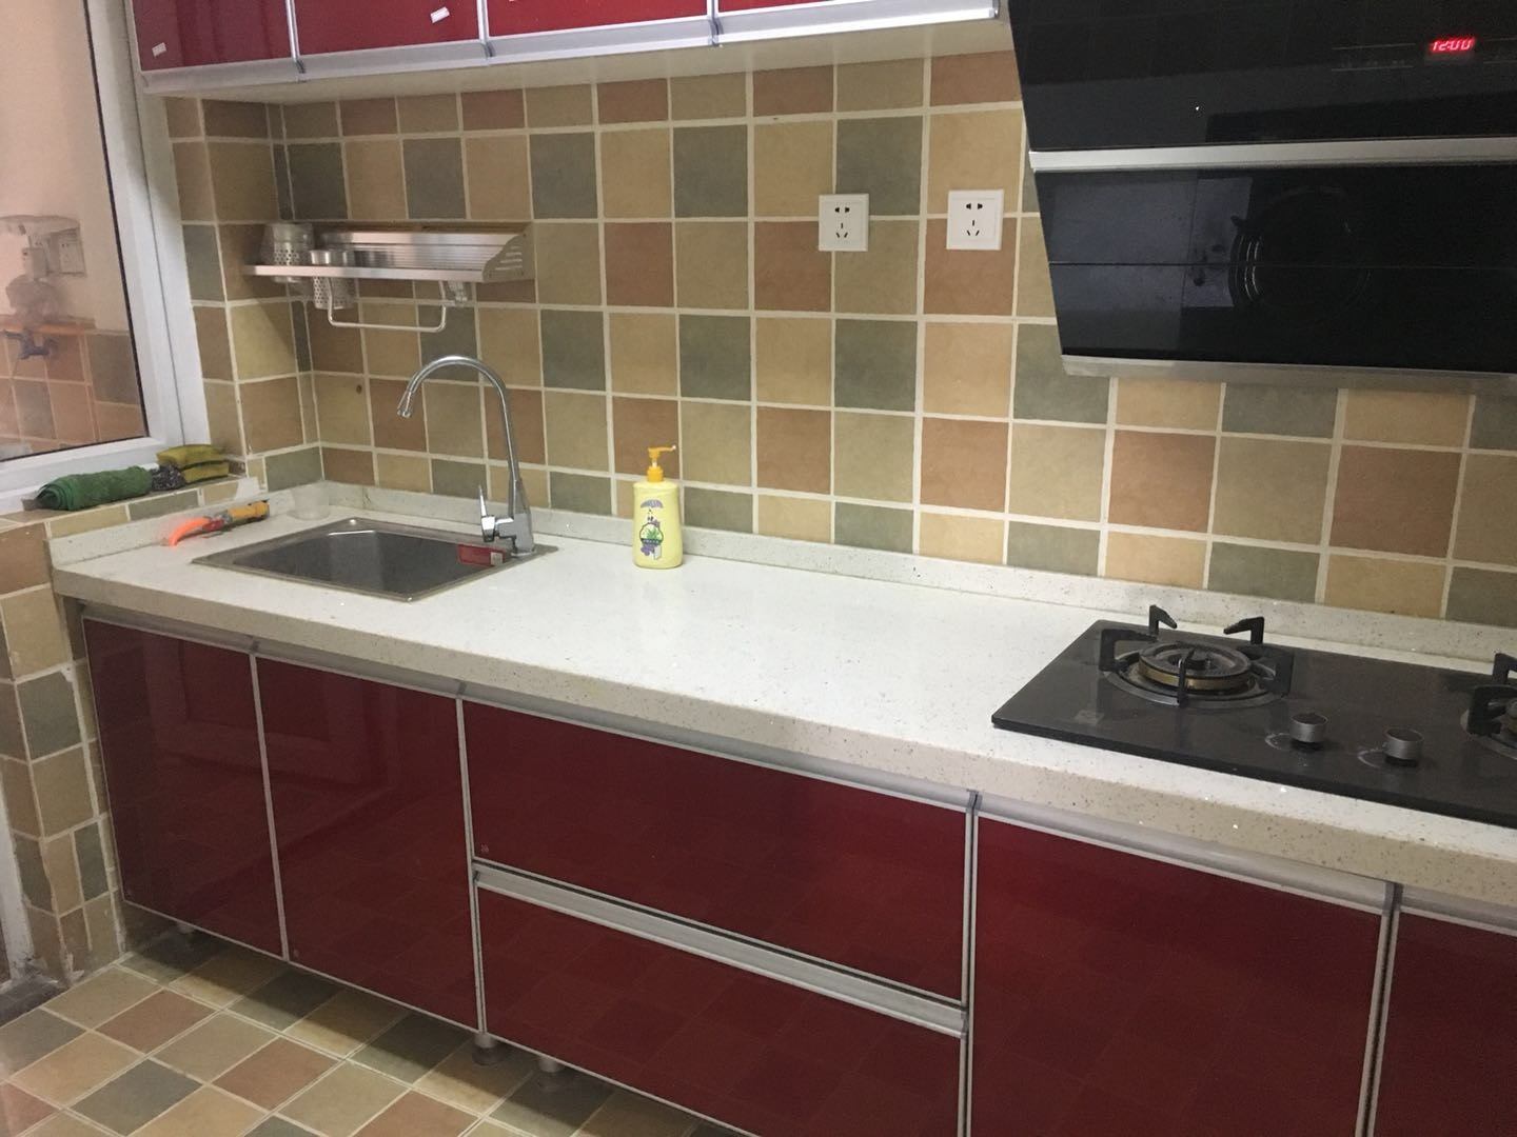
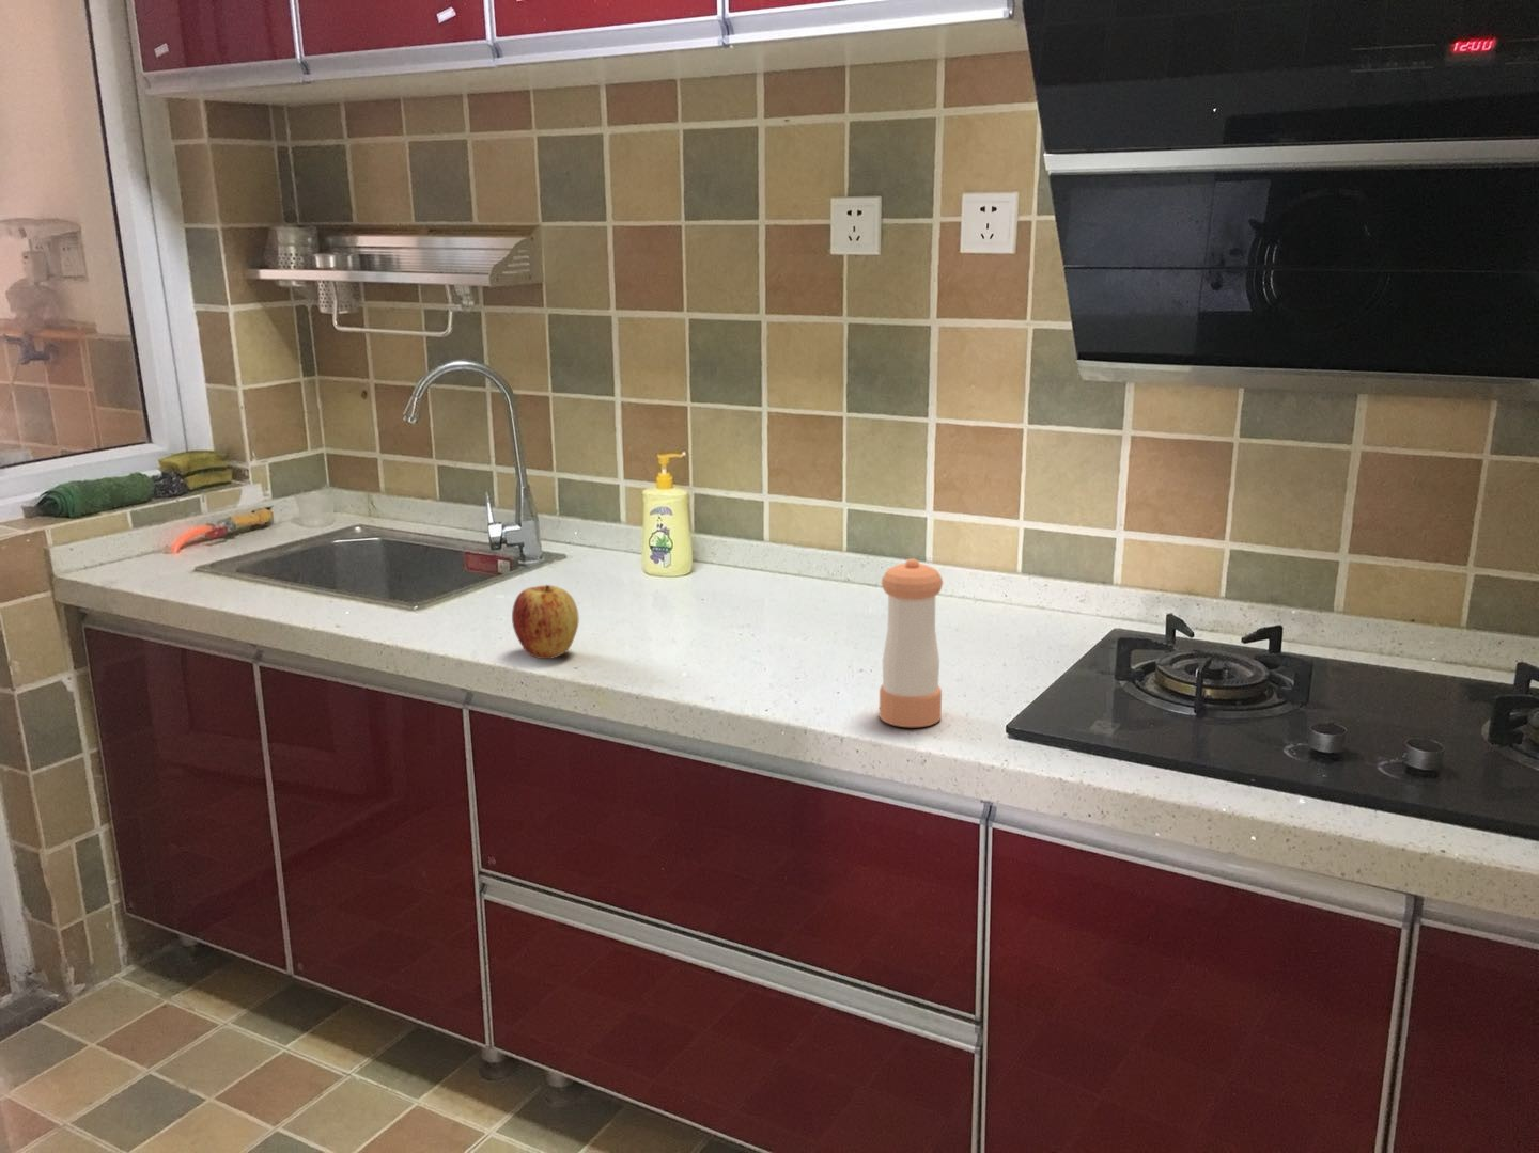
+ apple [511,584,580,660]
+ pepper shaker [879,557,944,728]
